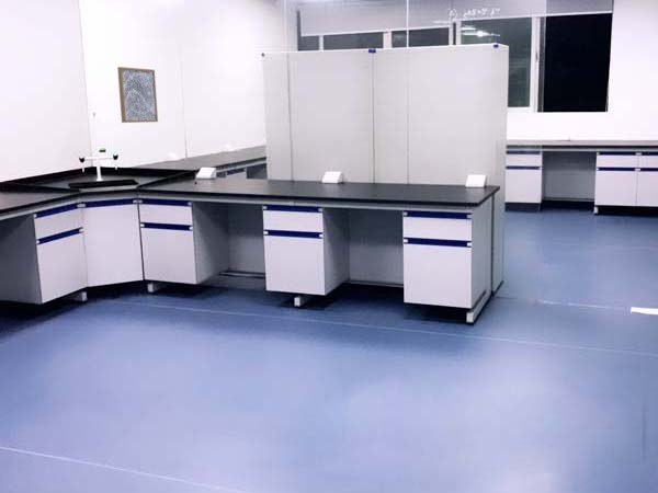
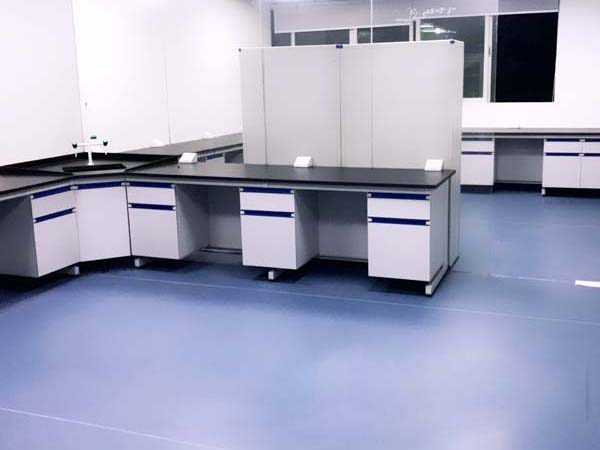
- wall art [116,66,159,124]
